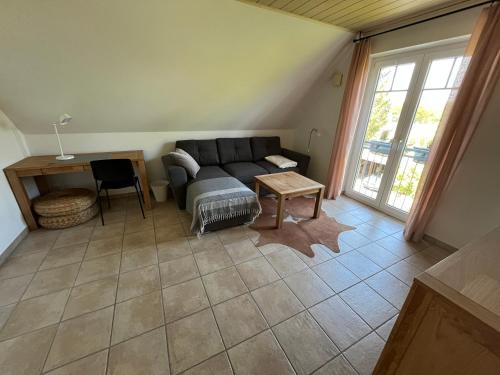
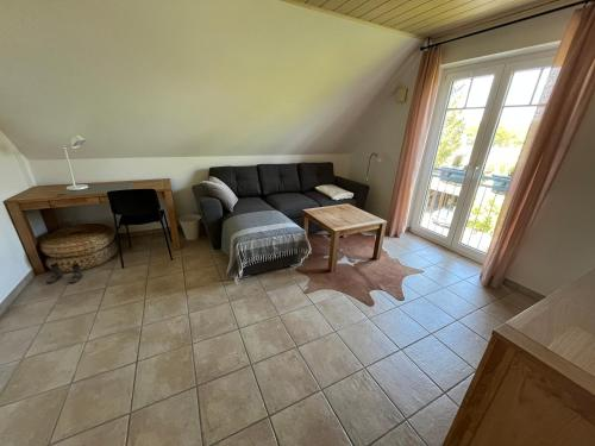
+ boots [45,262,84,284]
